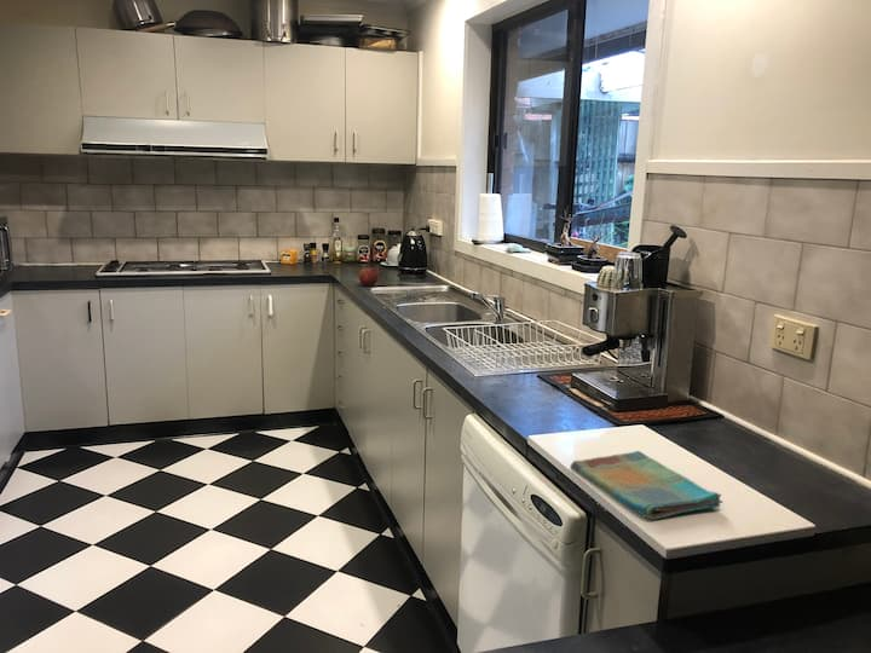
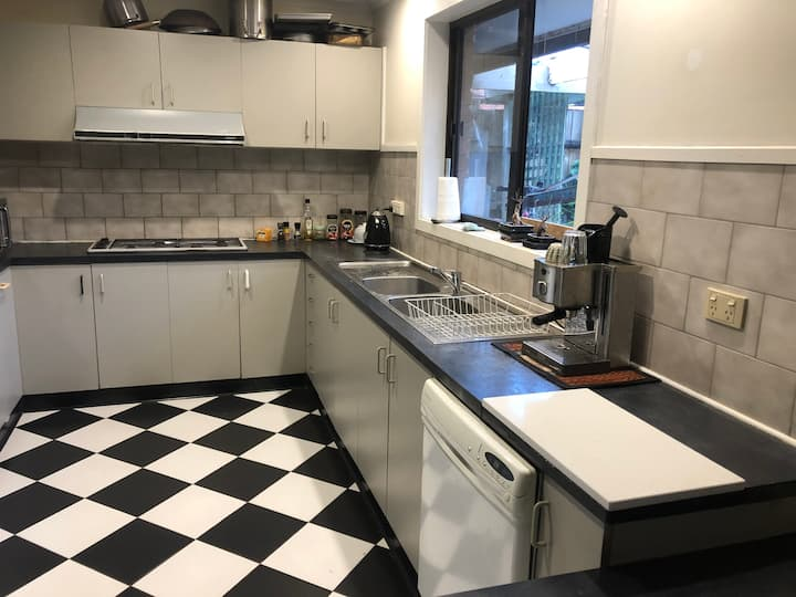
- dish towel [570,450,725,520]
- fruit [357,265,380,287]
